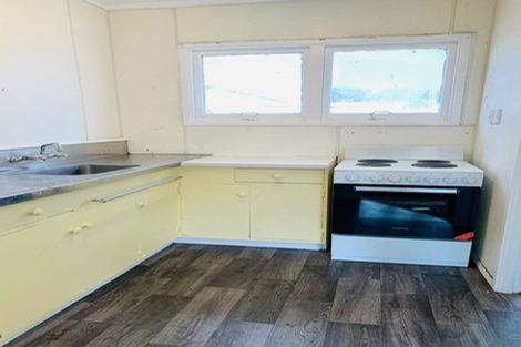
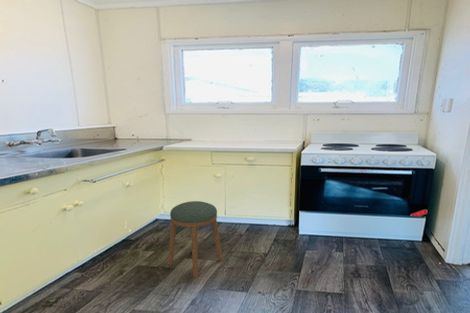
+ stool [167,200,223,278]
